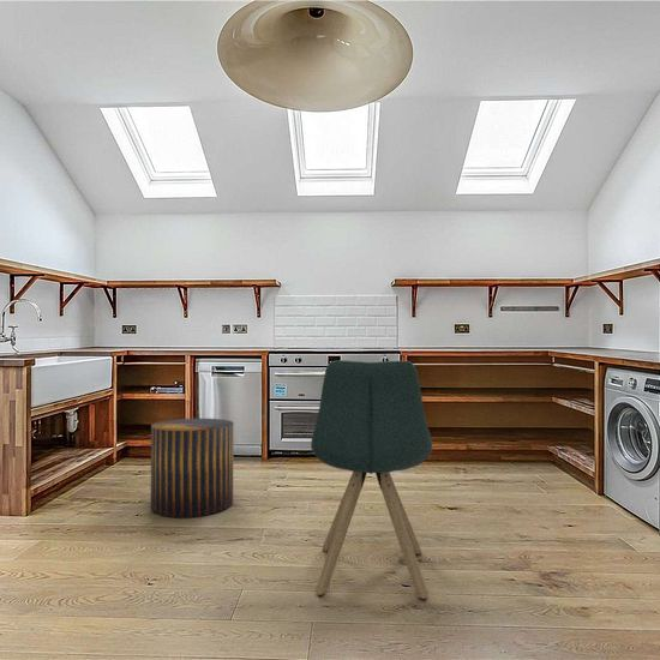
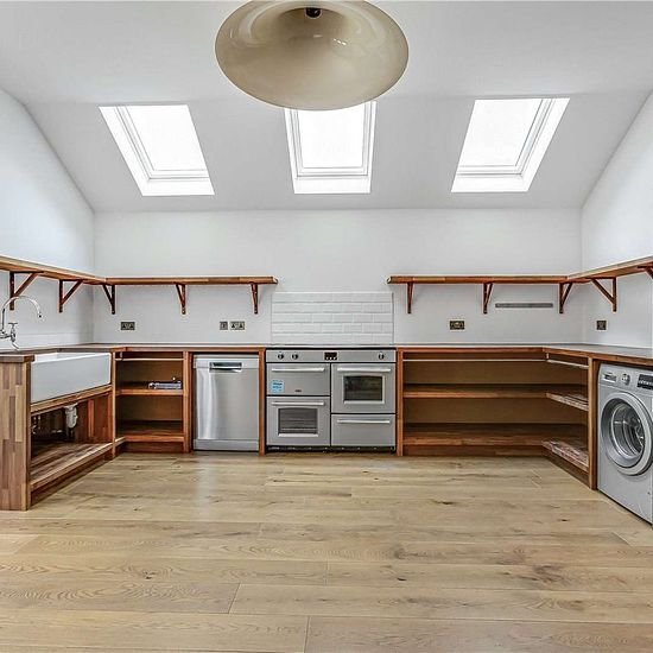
- chair [310,359,433,600]
- stool [150,418,234,518]
